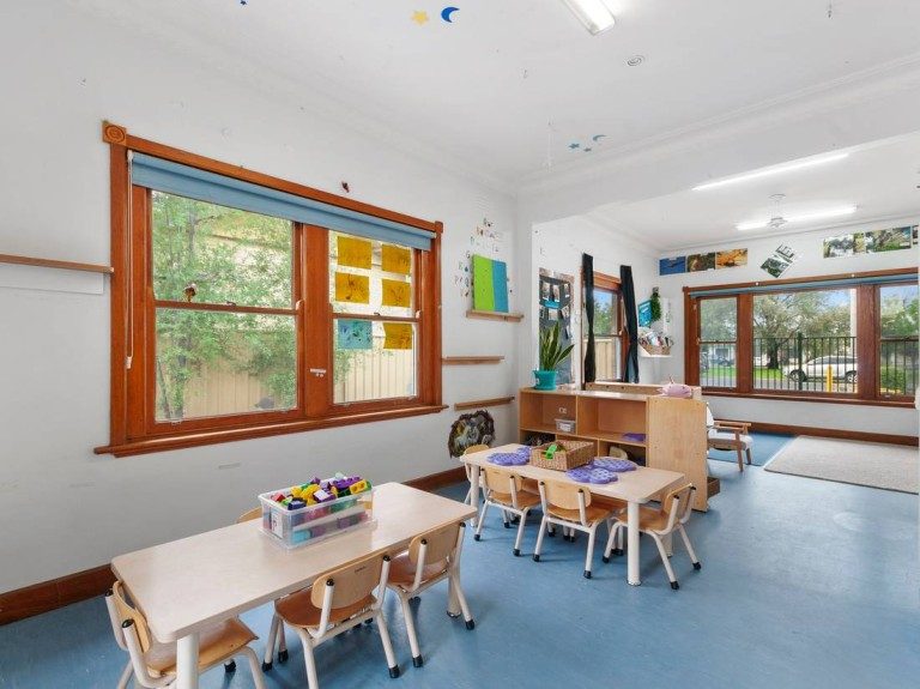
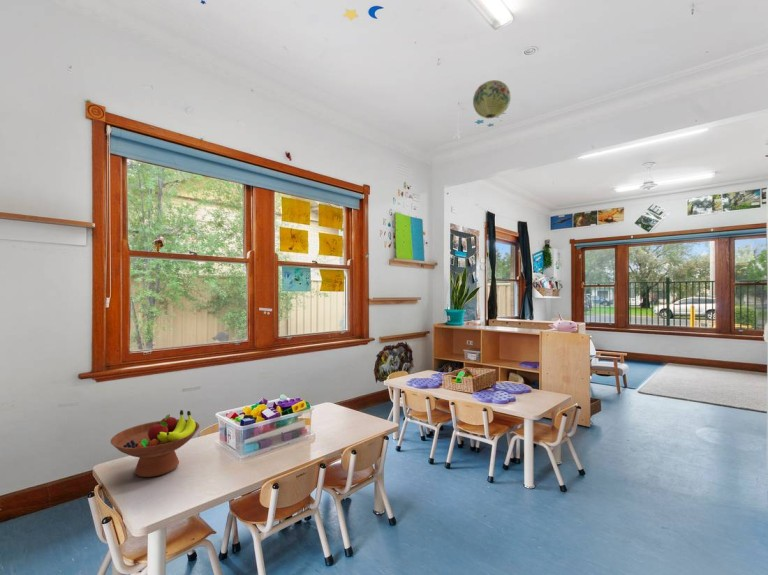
+ fruit bowl [110,409,200,478]
+ paper lantern [472,79,512,119]
